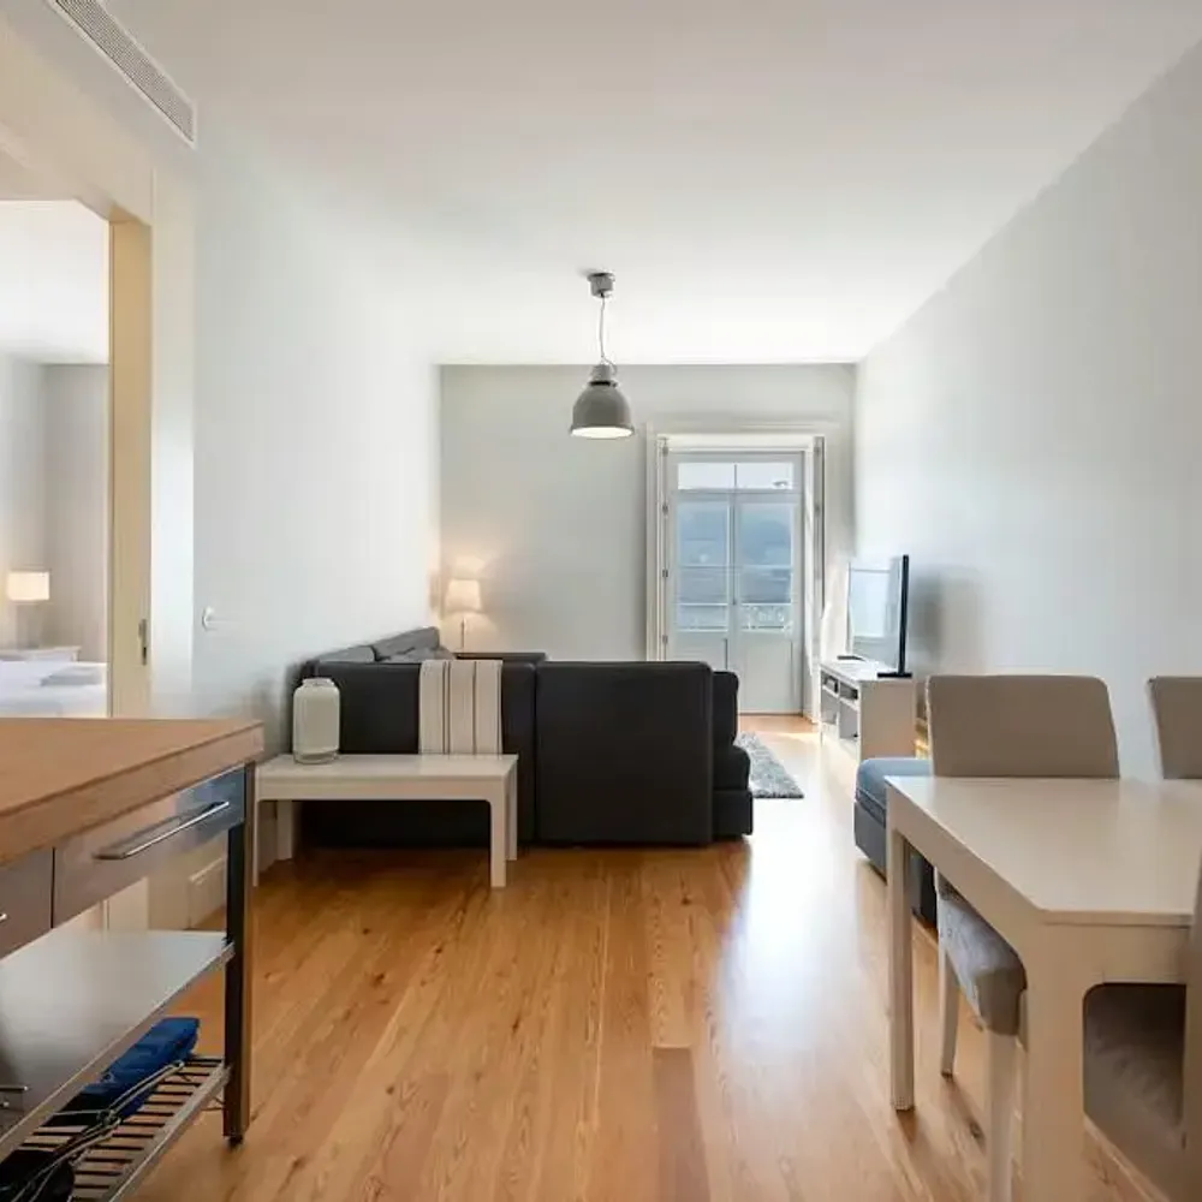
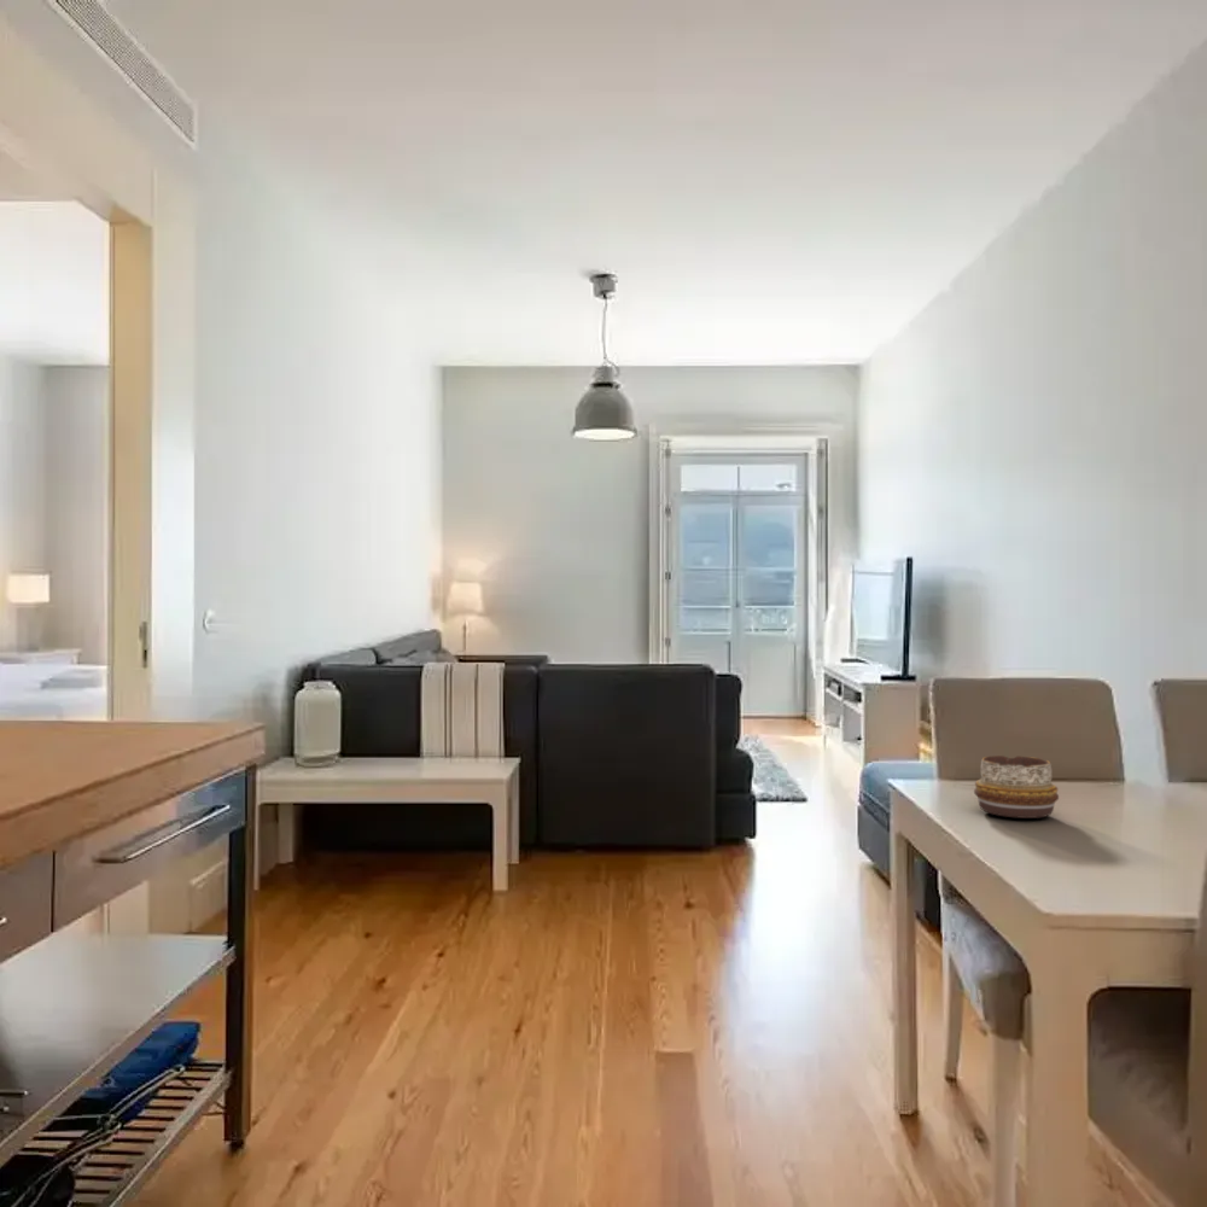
+ decorative bowl [973,754,1060,820]
